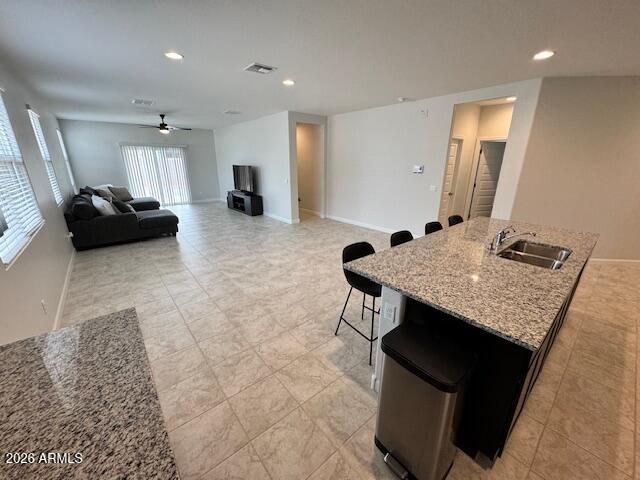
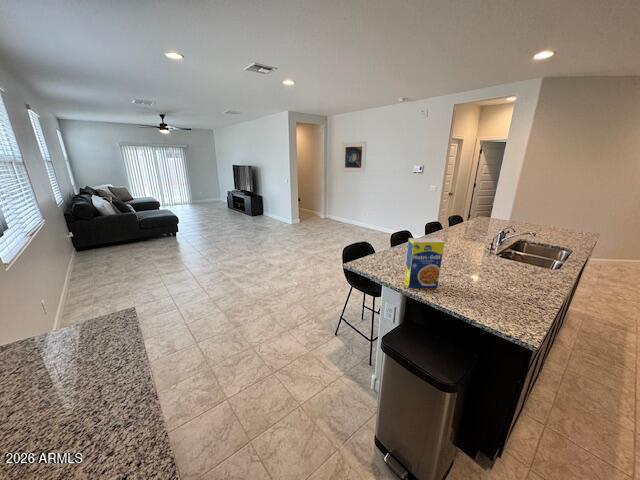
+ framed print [340,141,368,173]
+ legume [403,237,445,289]
